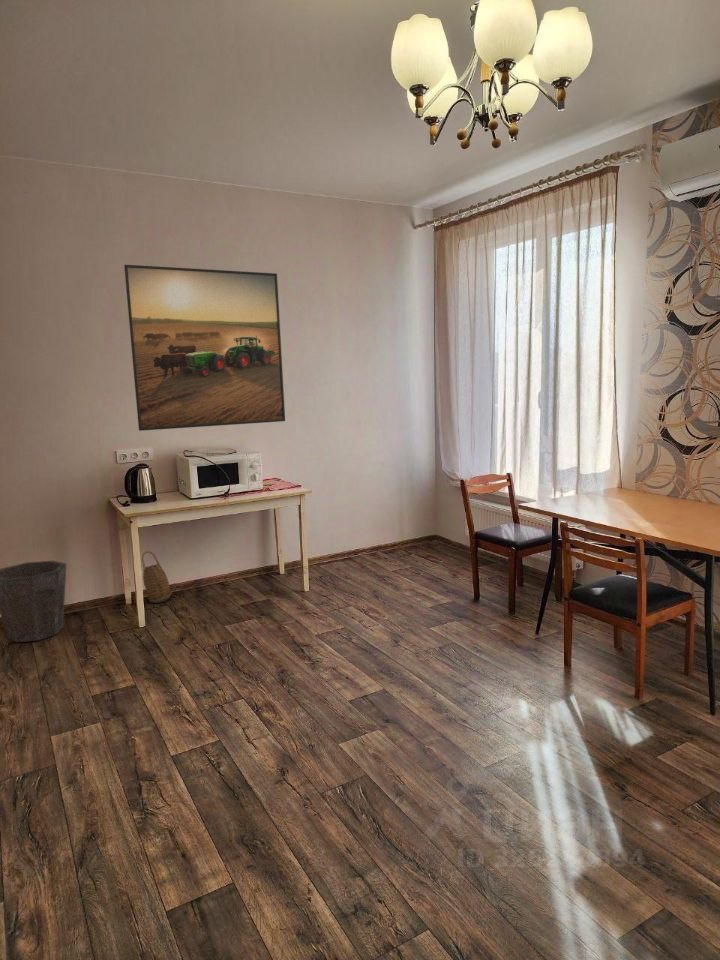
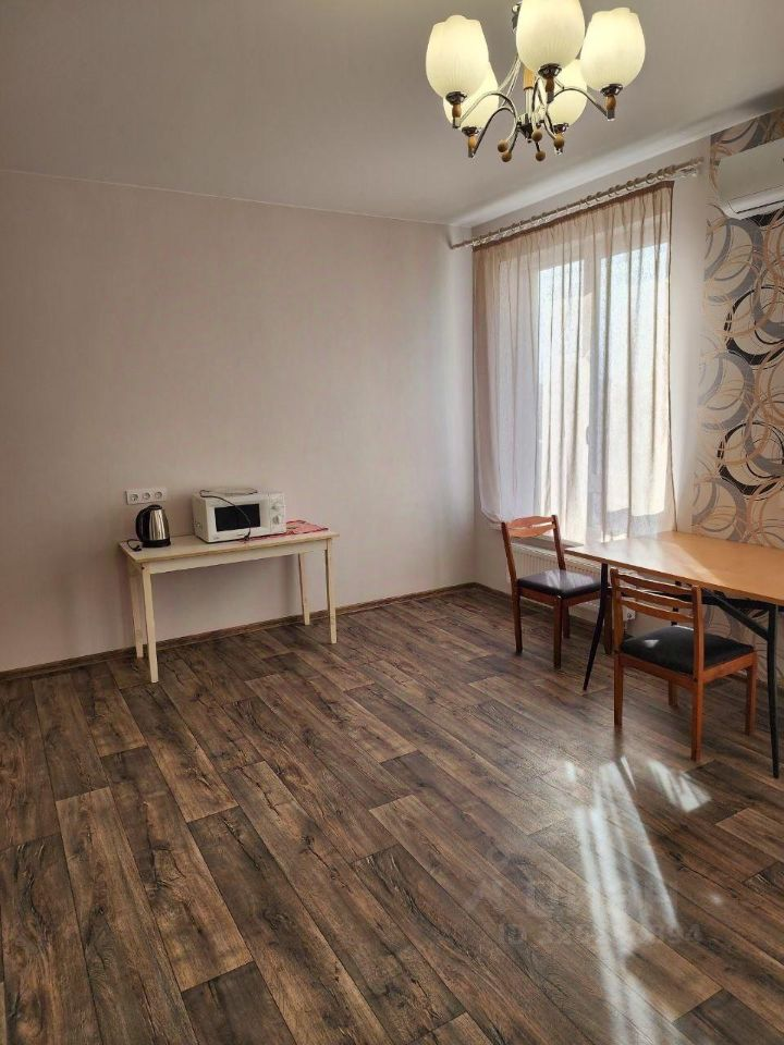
- waste bin [0,560,67,643]
- basket [140,550,173,604]
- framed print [123,264,286,432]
